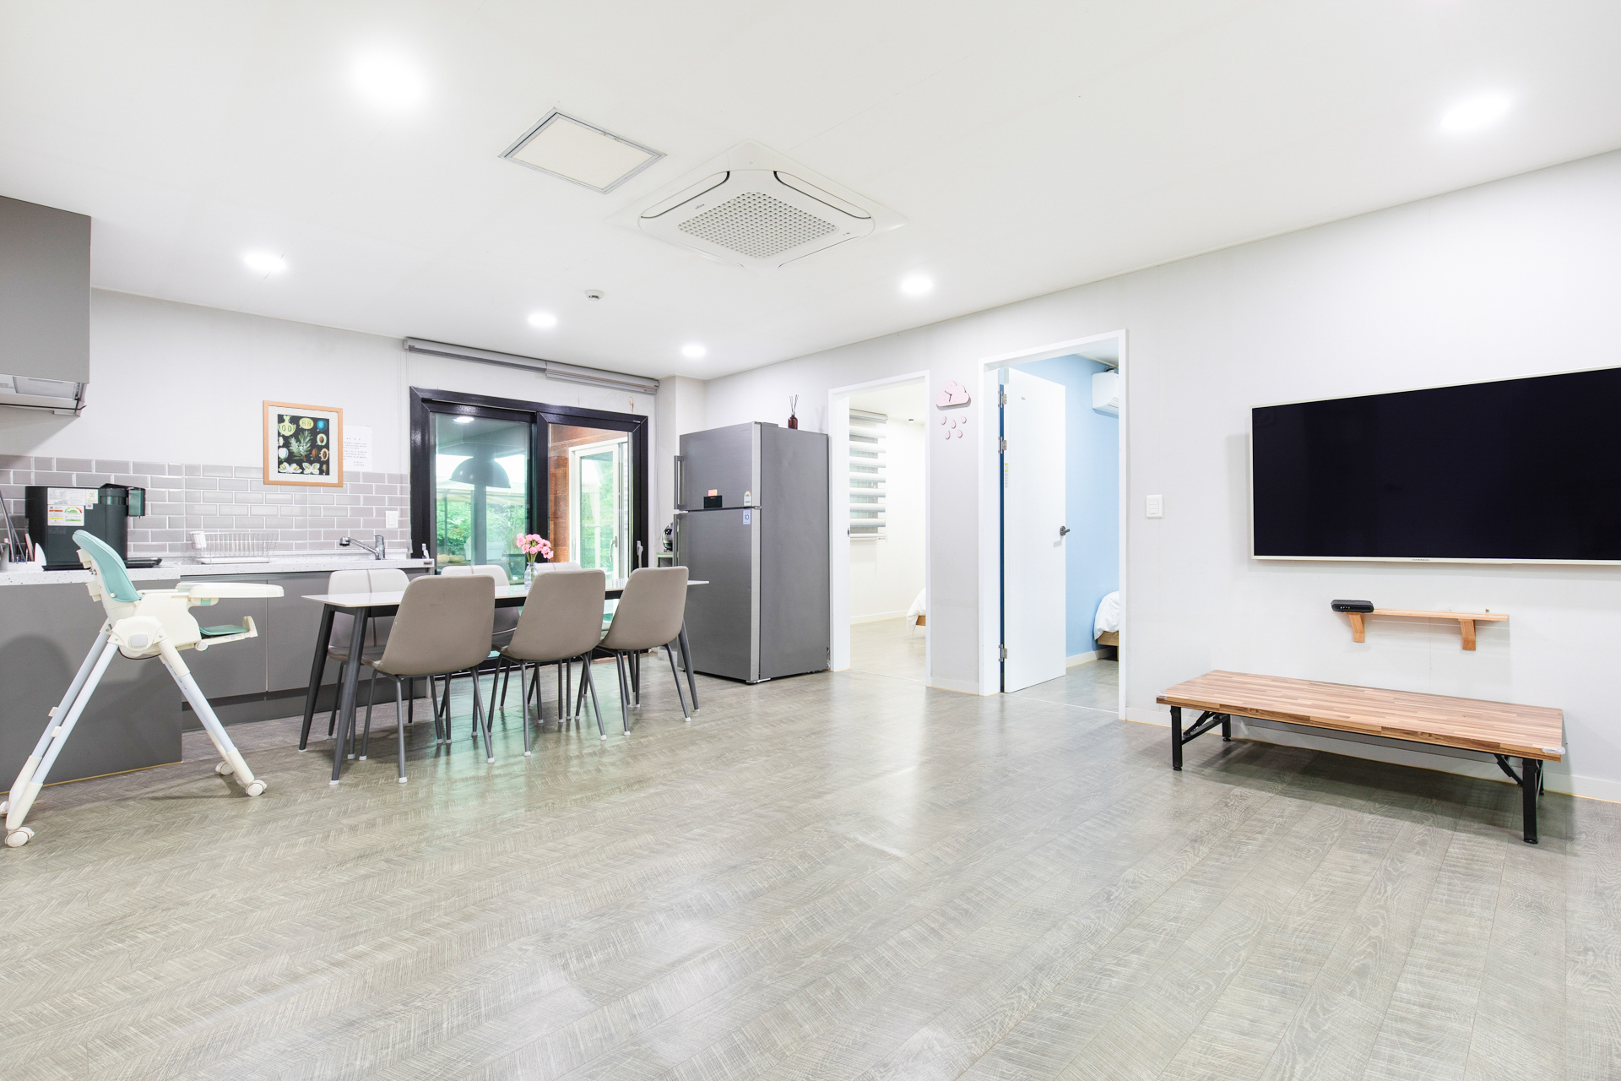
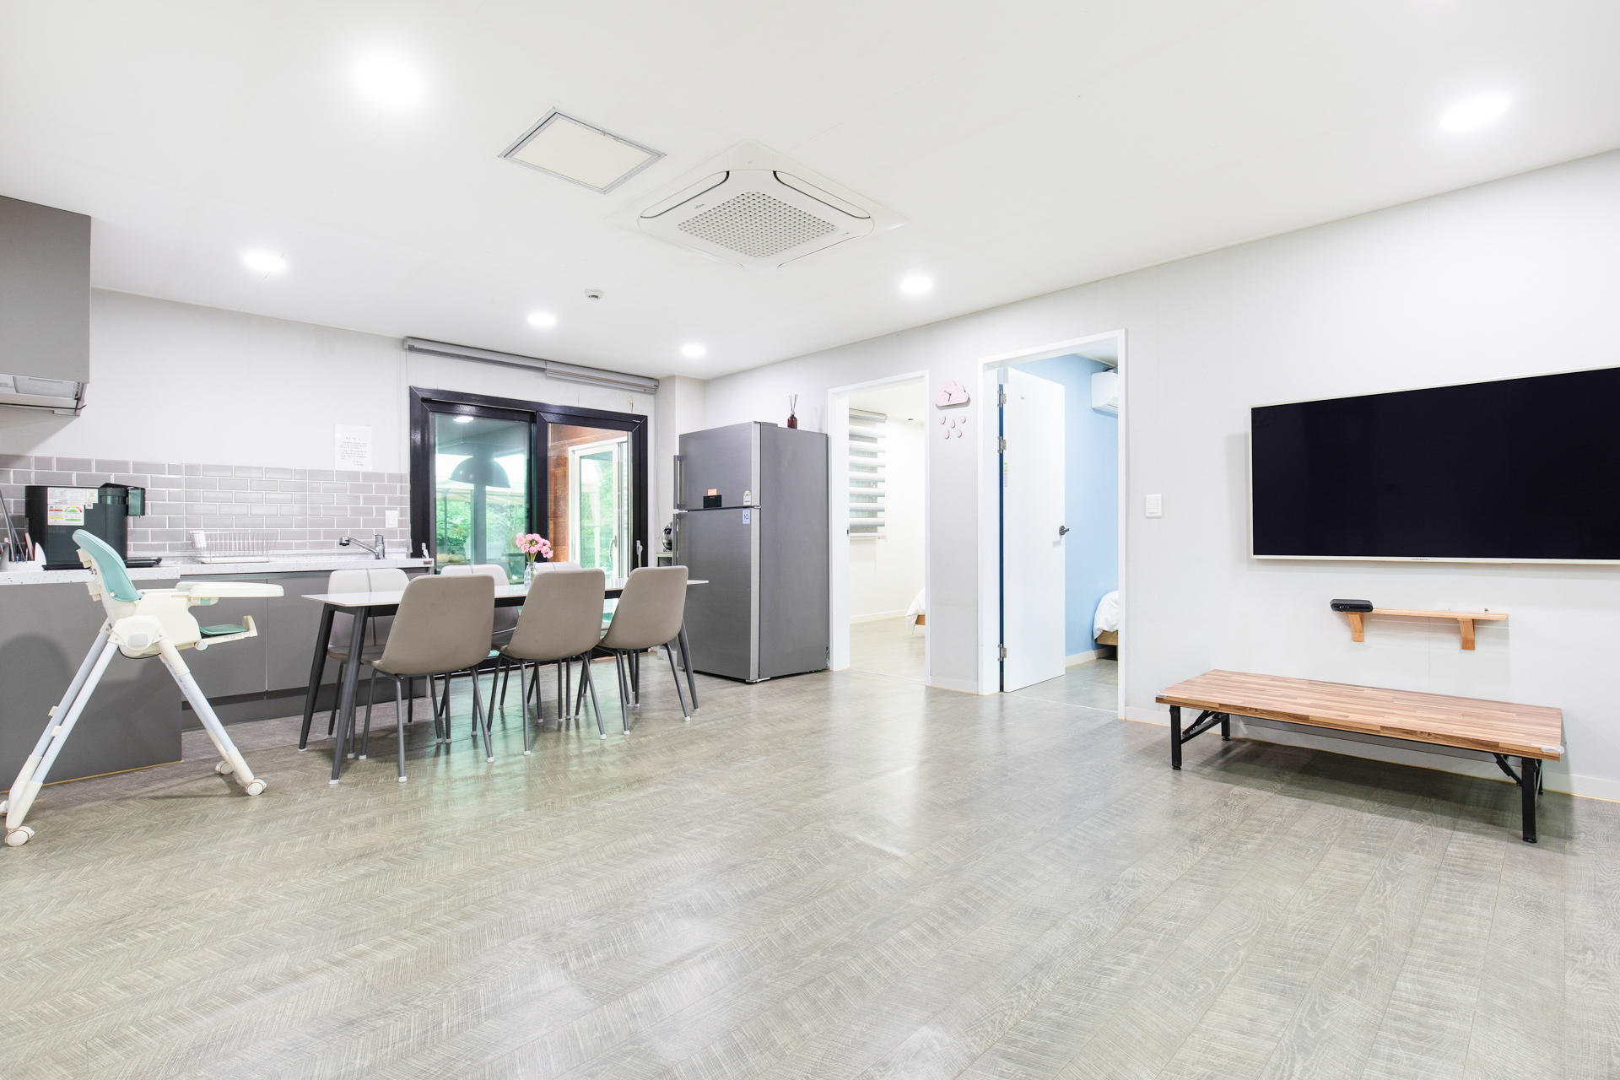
- wall art [262,399,344,489]
